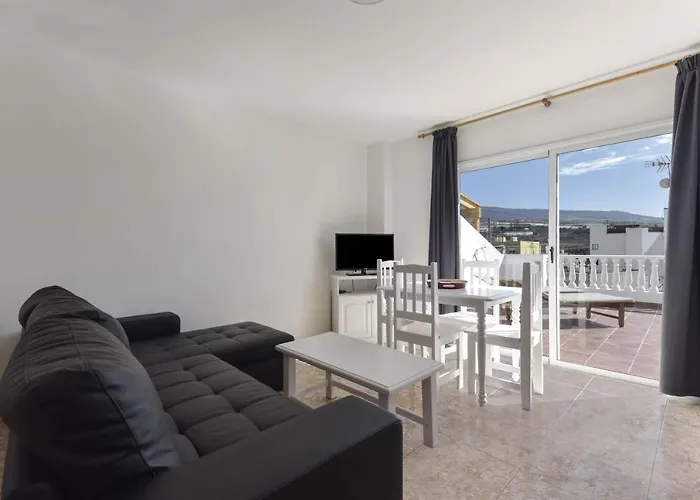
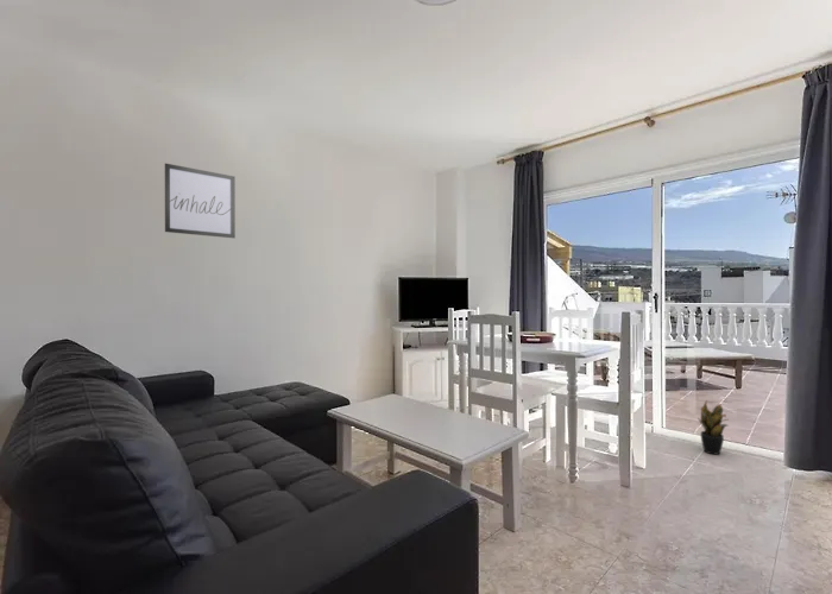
+ potted plant [697,400,731,456]
+ wall art [164,163,237,239]
